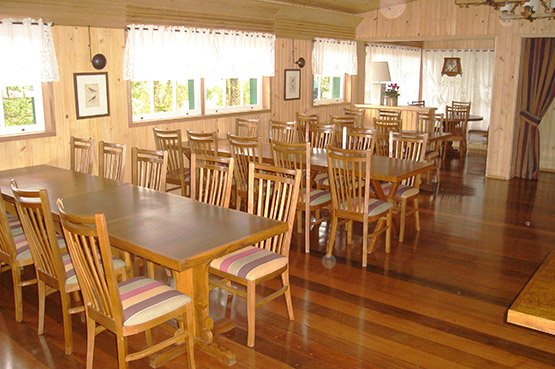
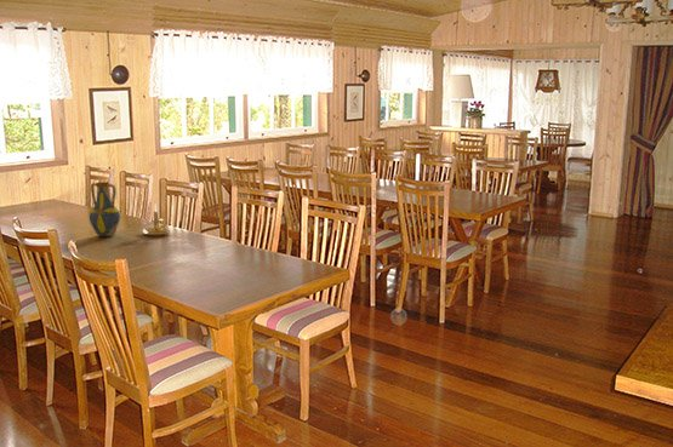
+ candle holder [142,204,171,237]
+ vase [89,180,121,237]
